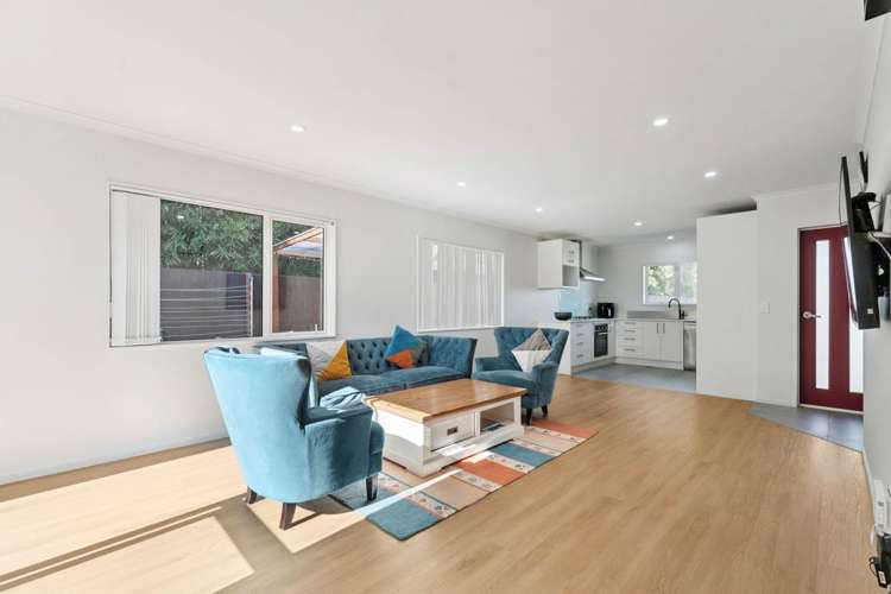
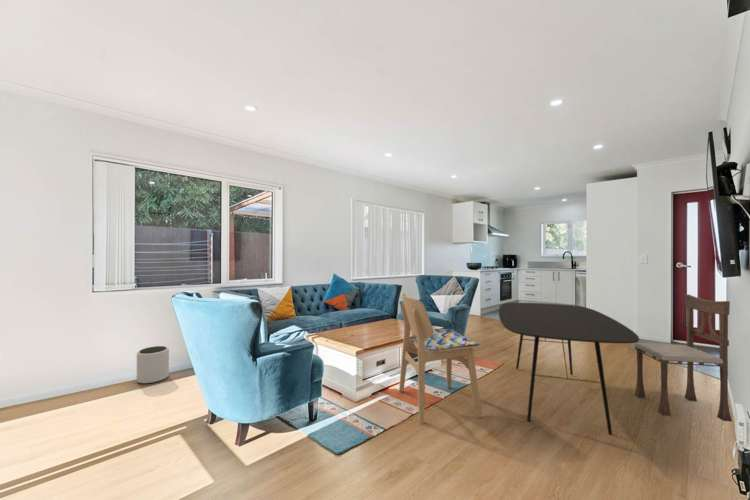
+ plant pot [136,345,170,385]
+ dining chair [398,293,483,425]
+ dining table [498,302,640,436]
+ dining chair [634,293,733,423]
